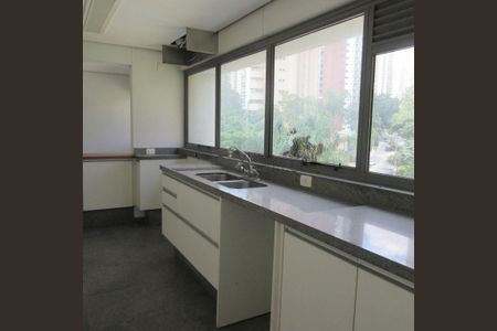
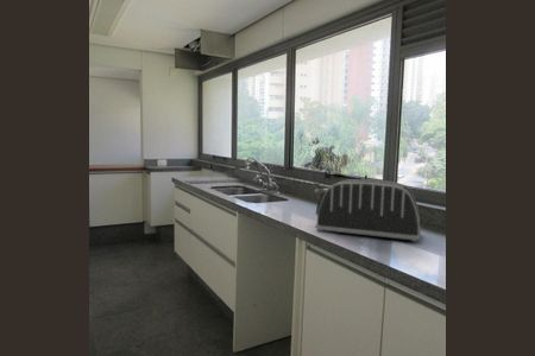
+ toaster [314,178,422,243]
